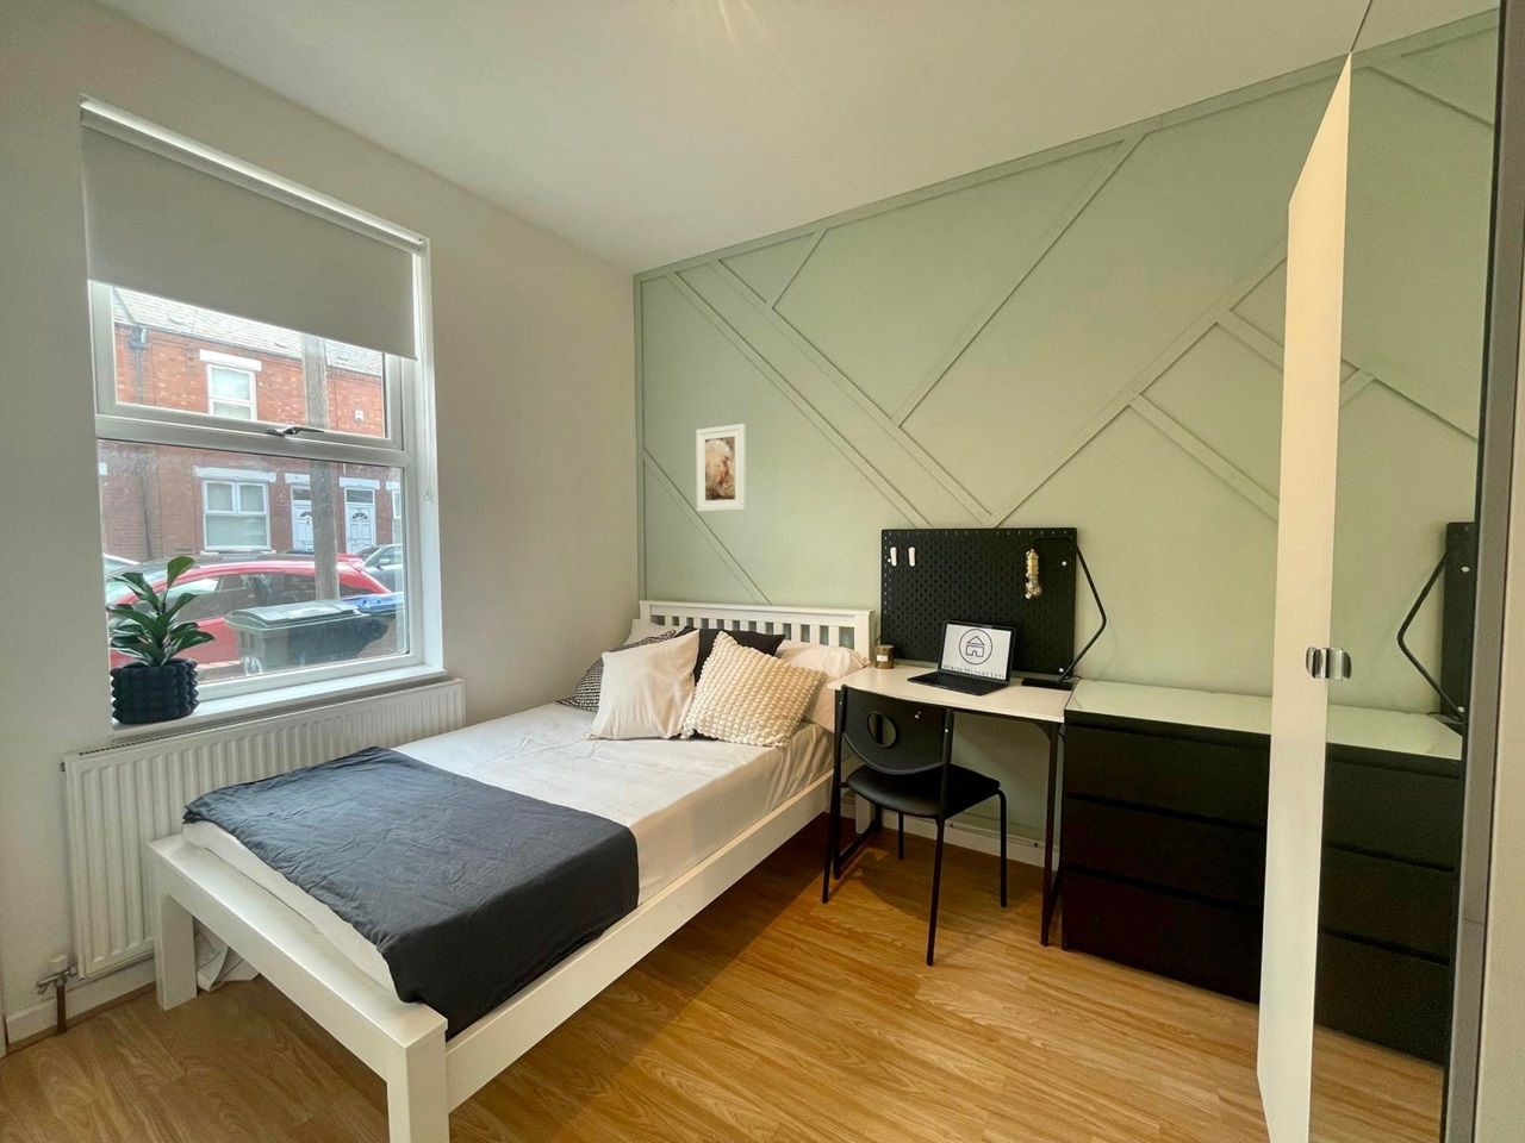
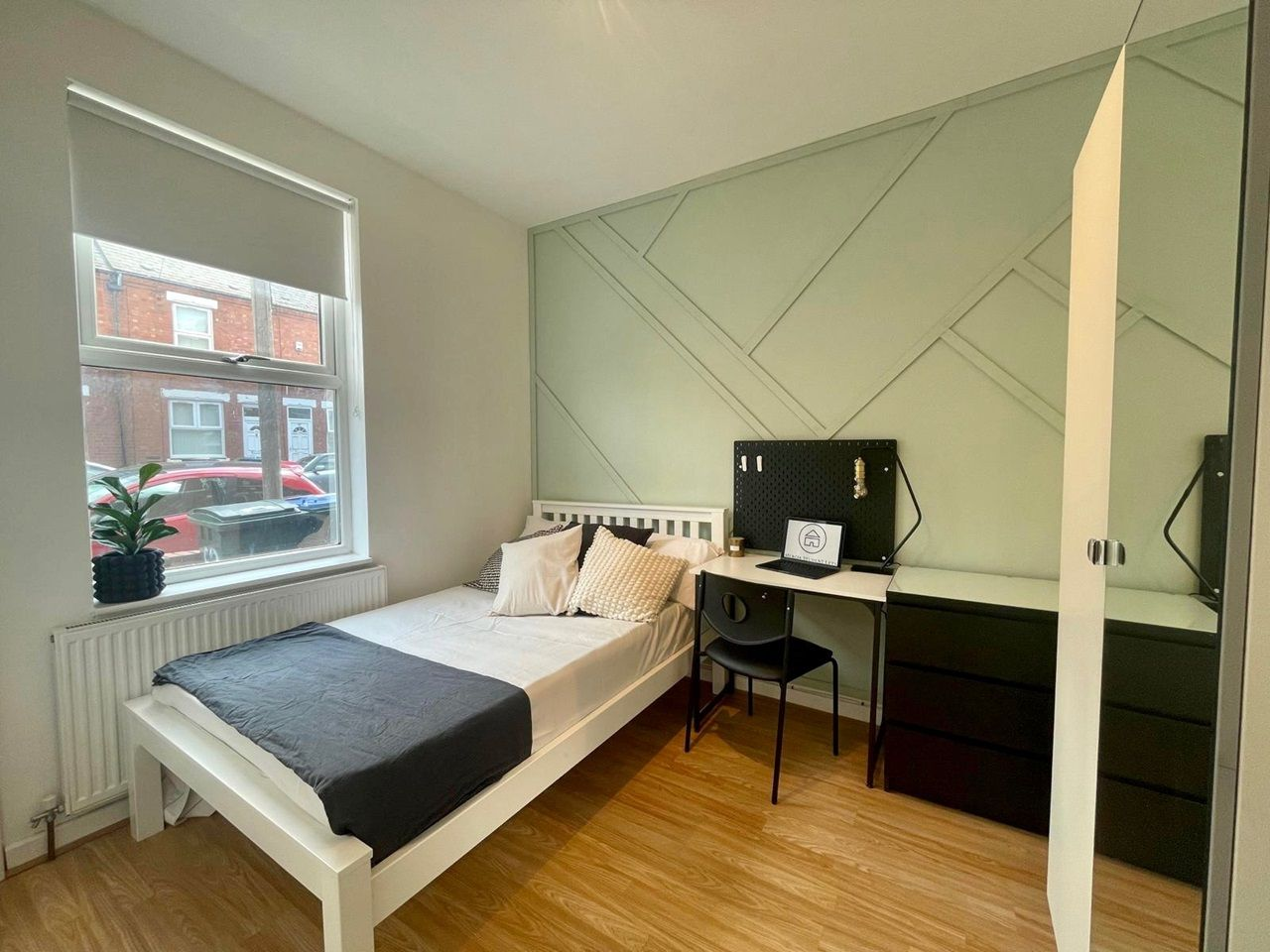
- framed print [694,423,747,513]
